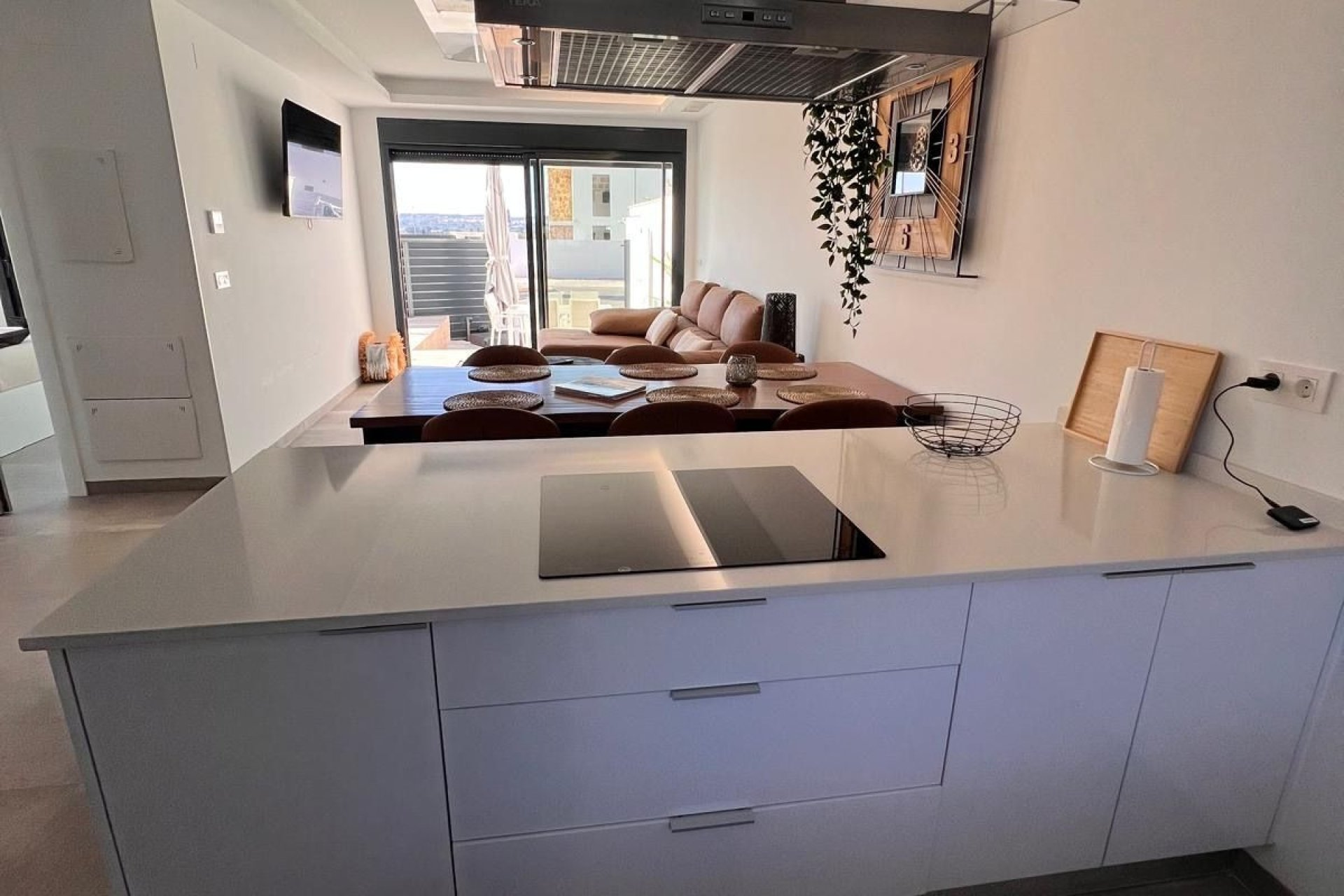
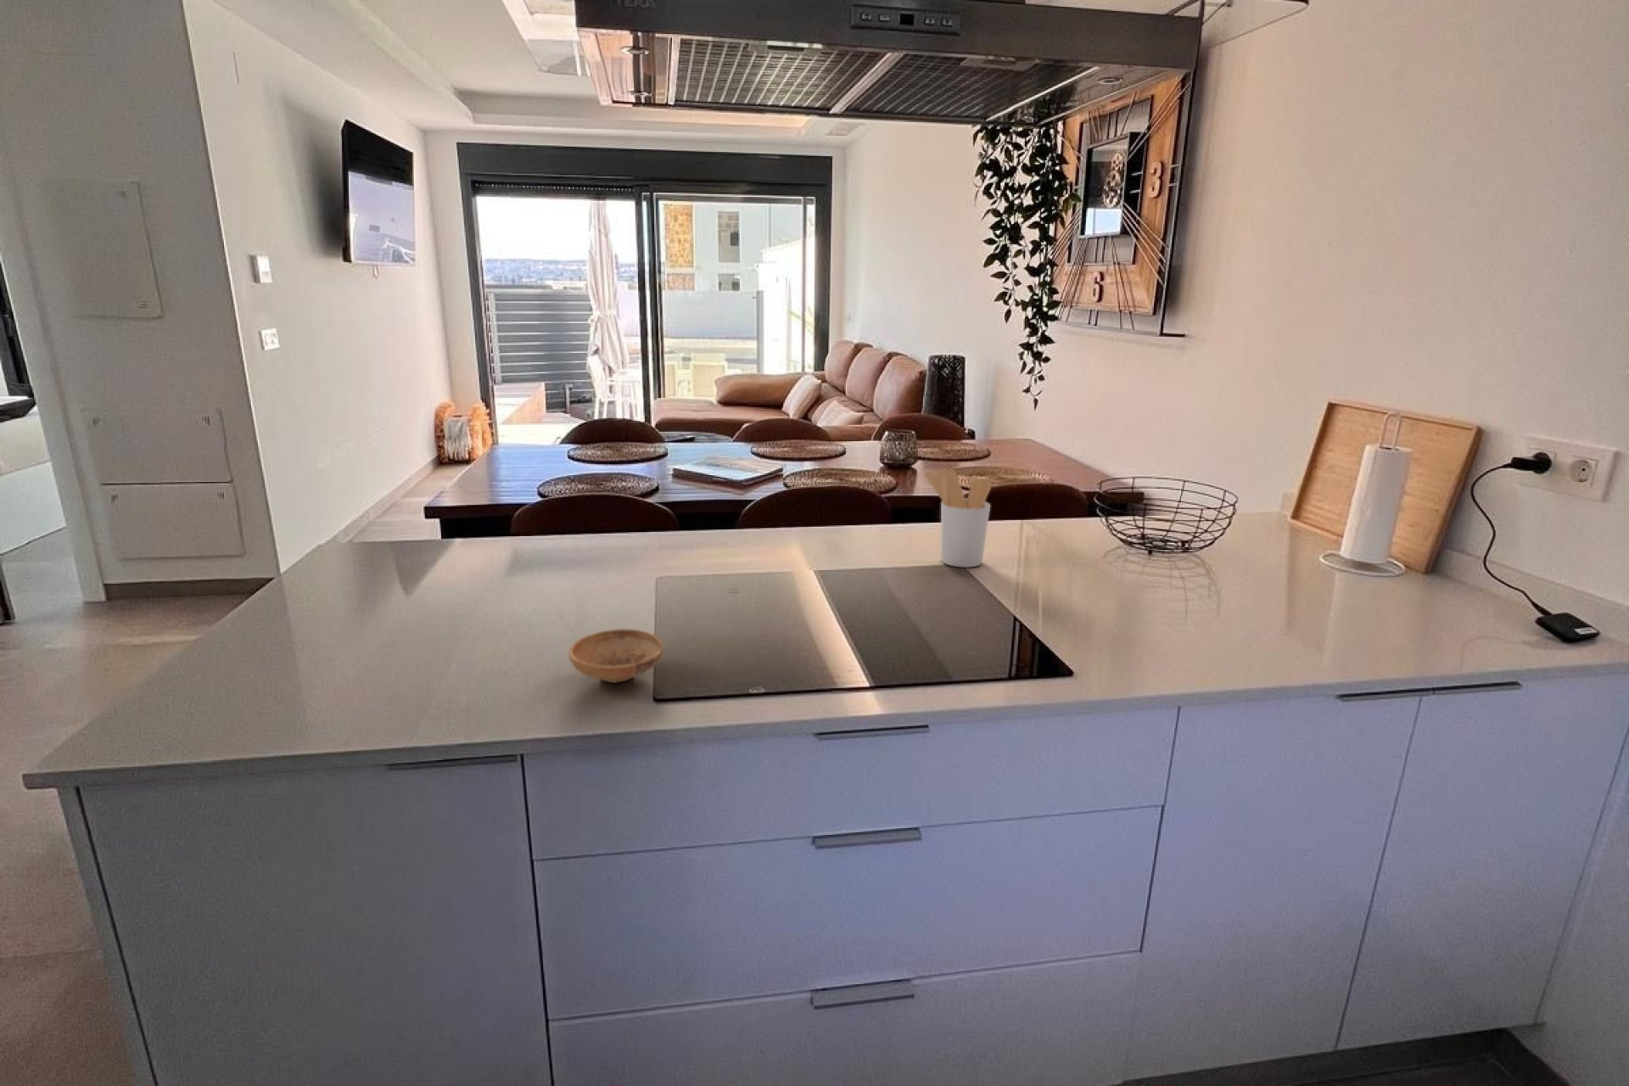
+ utensil holder [924,469,991,568]
+ bowl [567,628,665,684]
